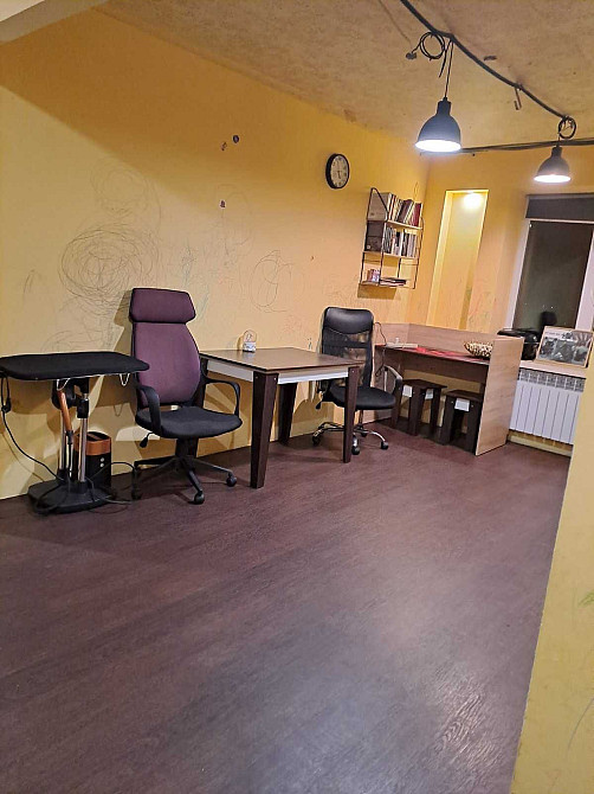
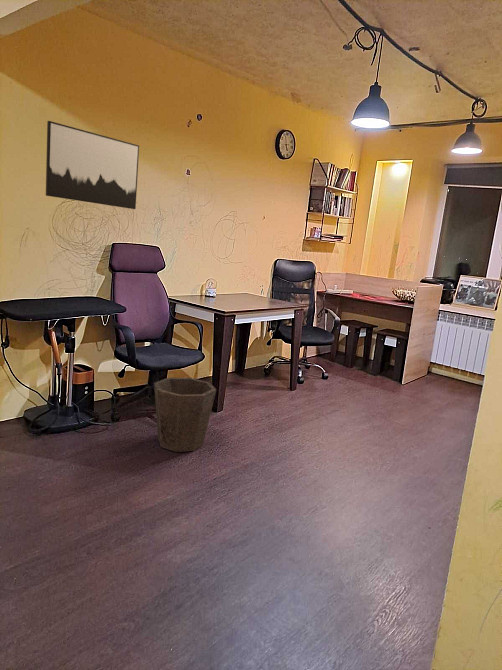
+ waste bin [153,377,217,453]
+ wall art [45,120,140,210]
